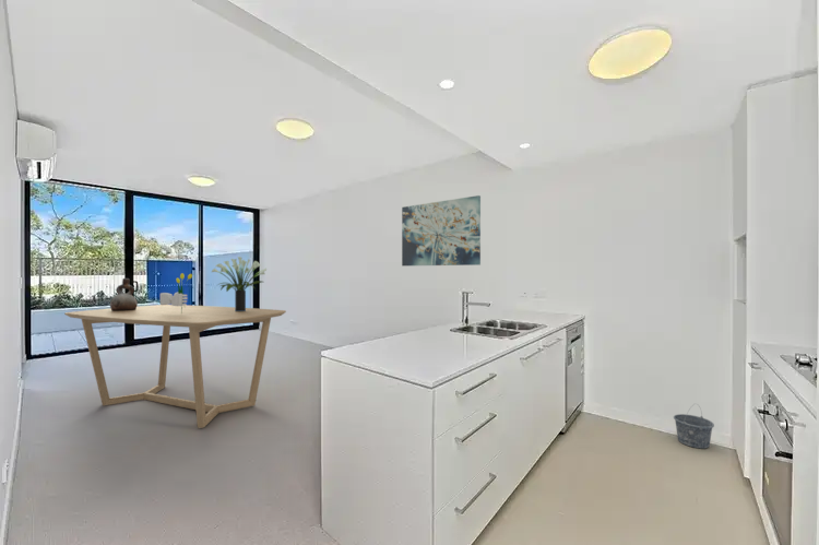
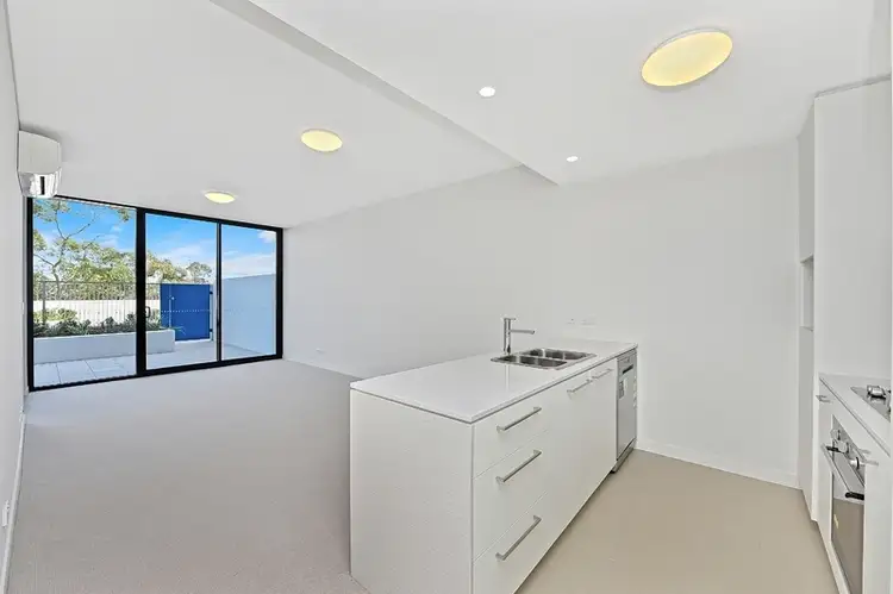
- bouquet [159,272,193,311]
- dining table [63,304,287,429]
- potted plant [211,256,268,311]
- bucket [673,402,715,450]
- ceramic vessel [109,277,139,311]
- wall art [401,194,482,266]
